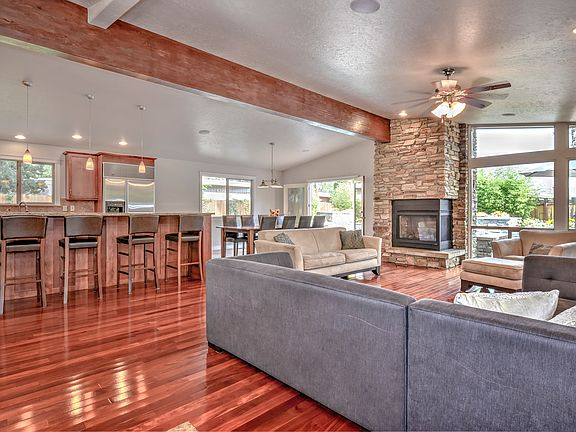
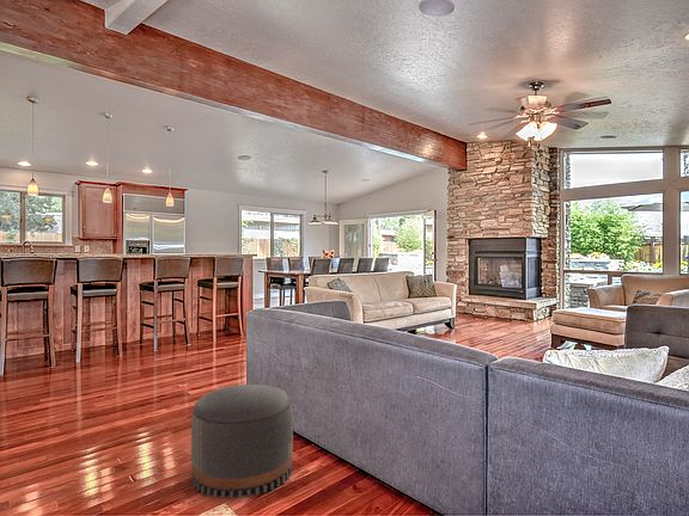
+ pouf [190,383,294,499]
